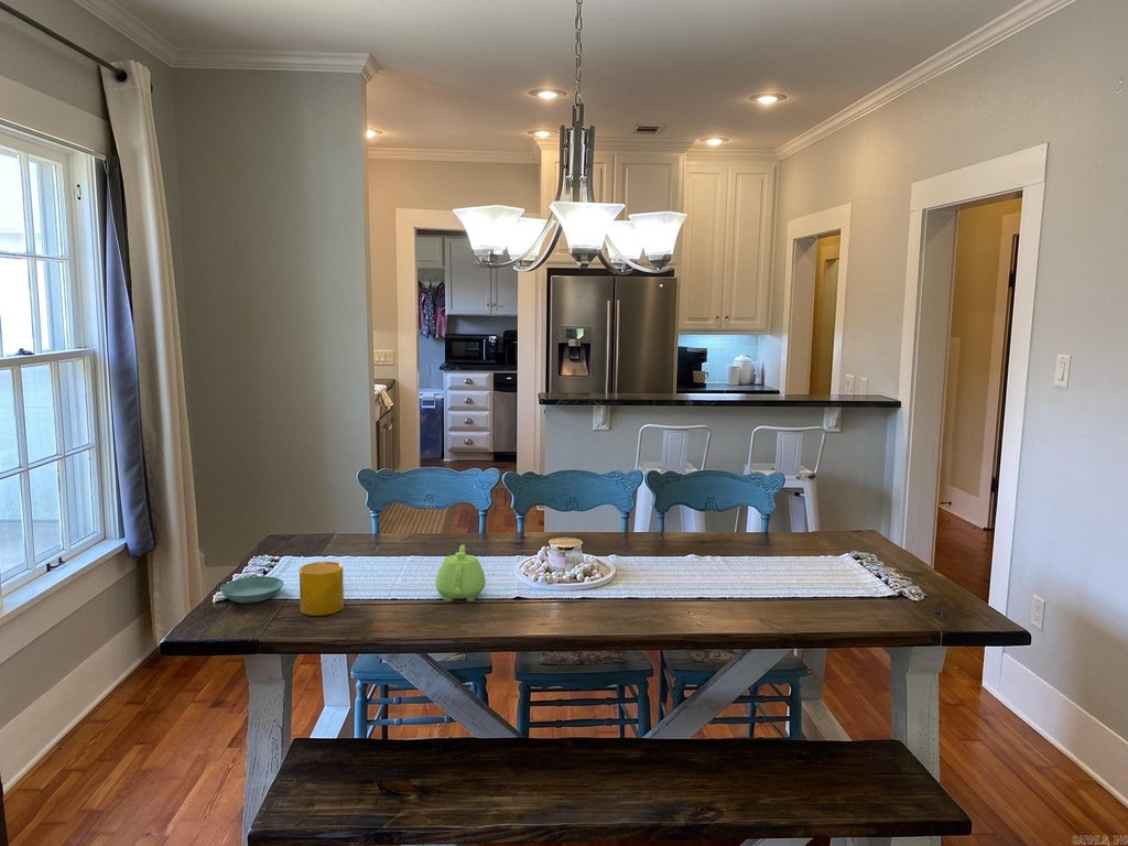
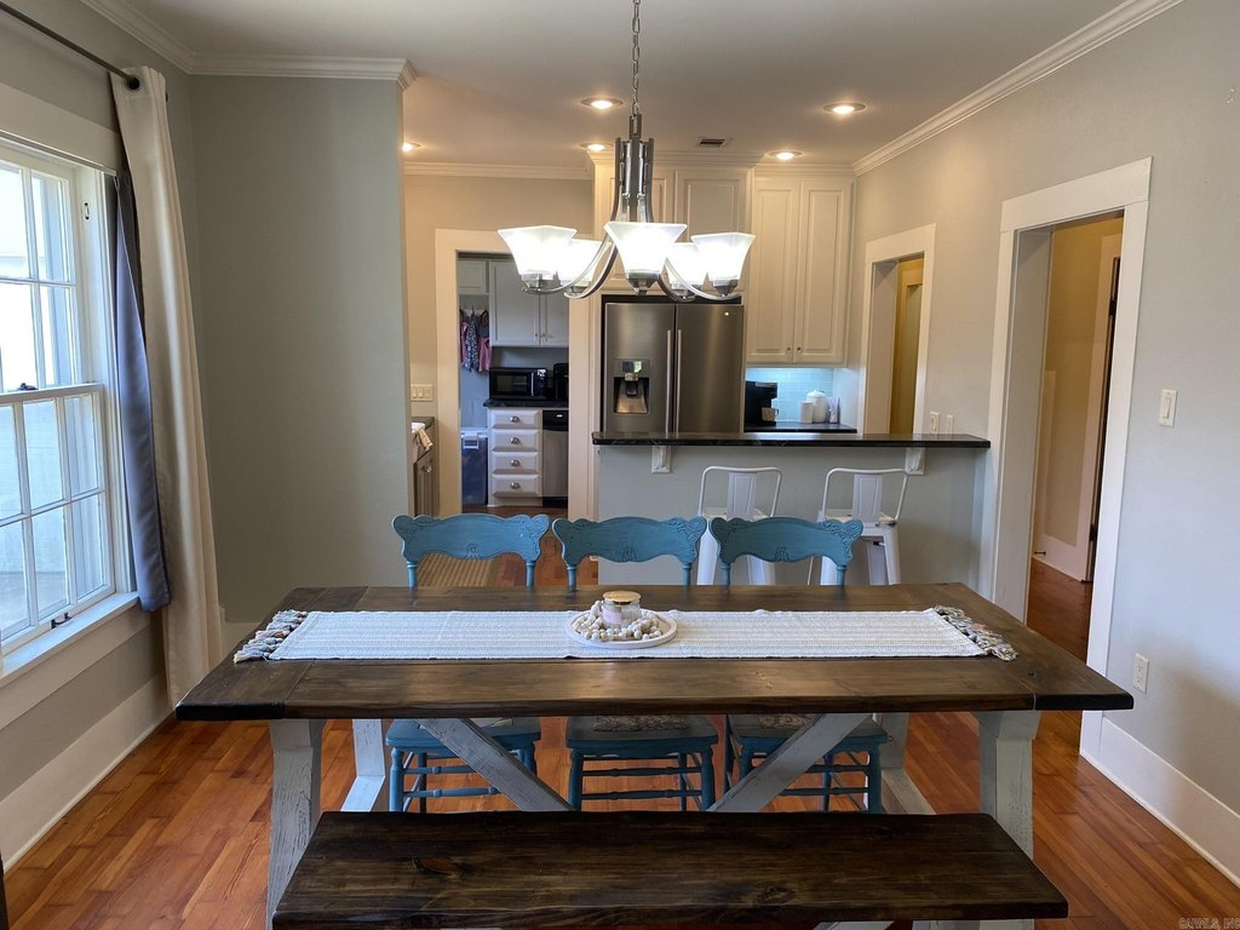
- cup [299,561,345,617]
- saucer [219,575,285,604]
- teapot [435,543,487,603]
